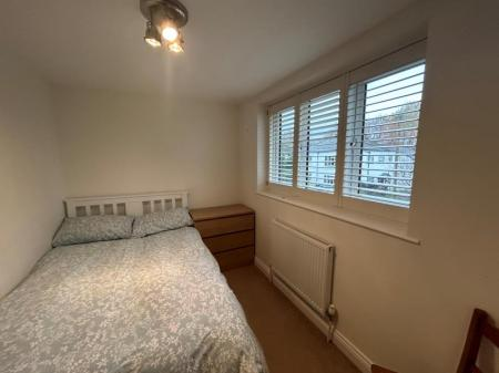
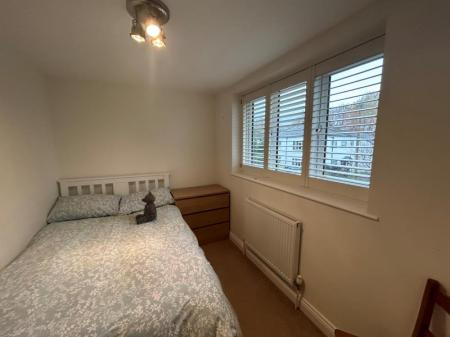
+ teddy bear [134,189,158,225]
